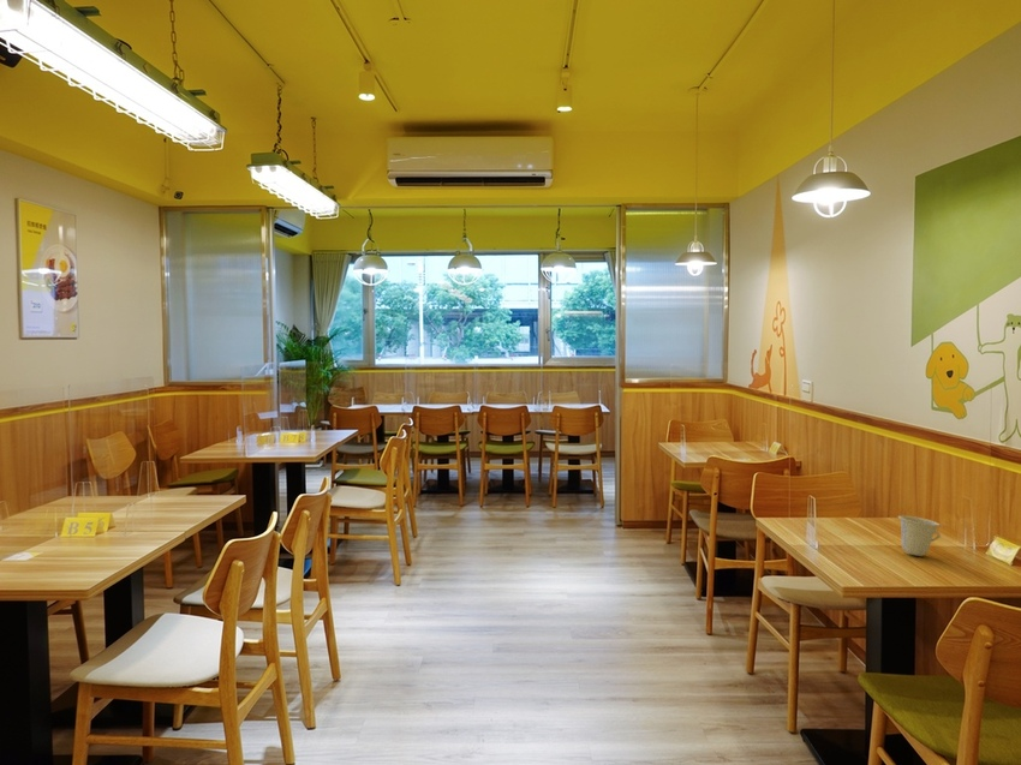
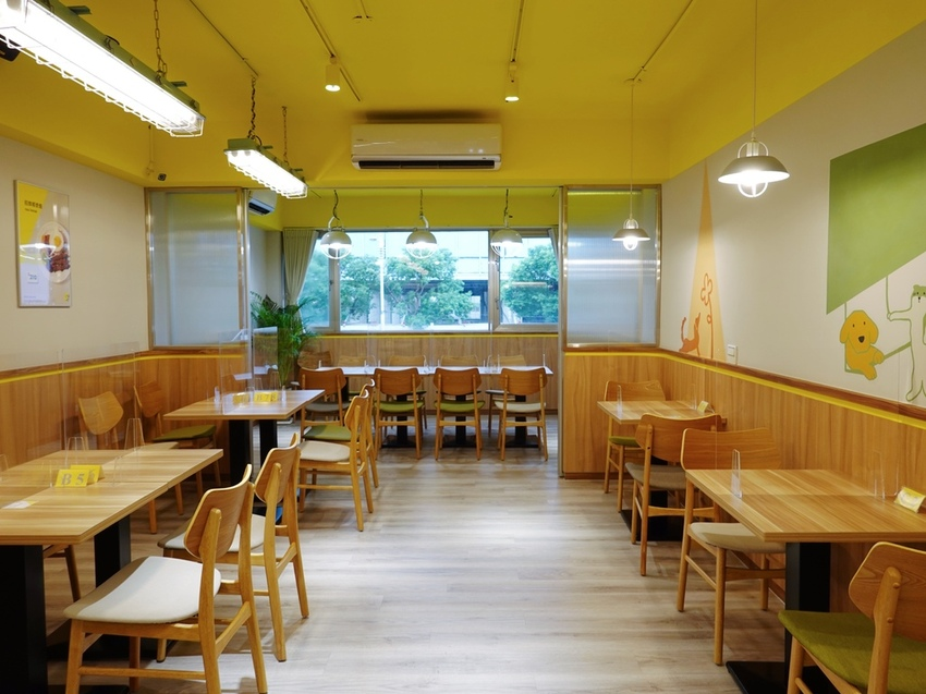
- cup [897,514,942,557]
